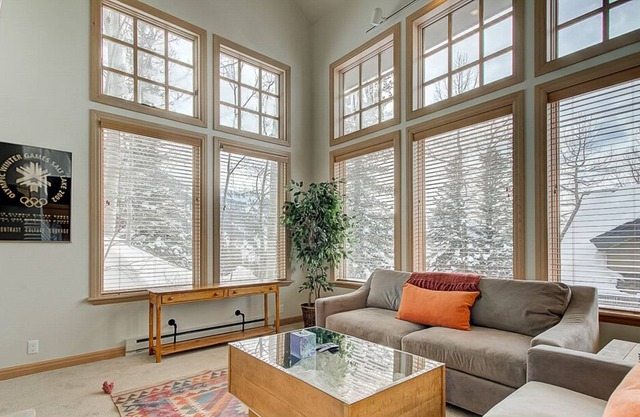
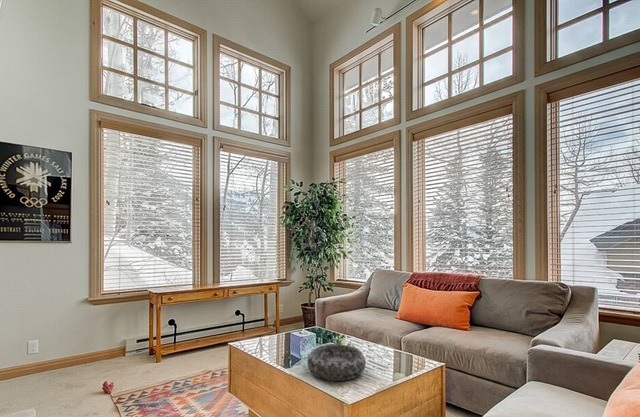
+ decorative bowl [306,343,367,382]
